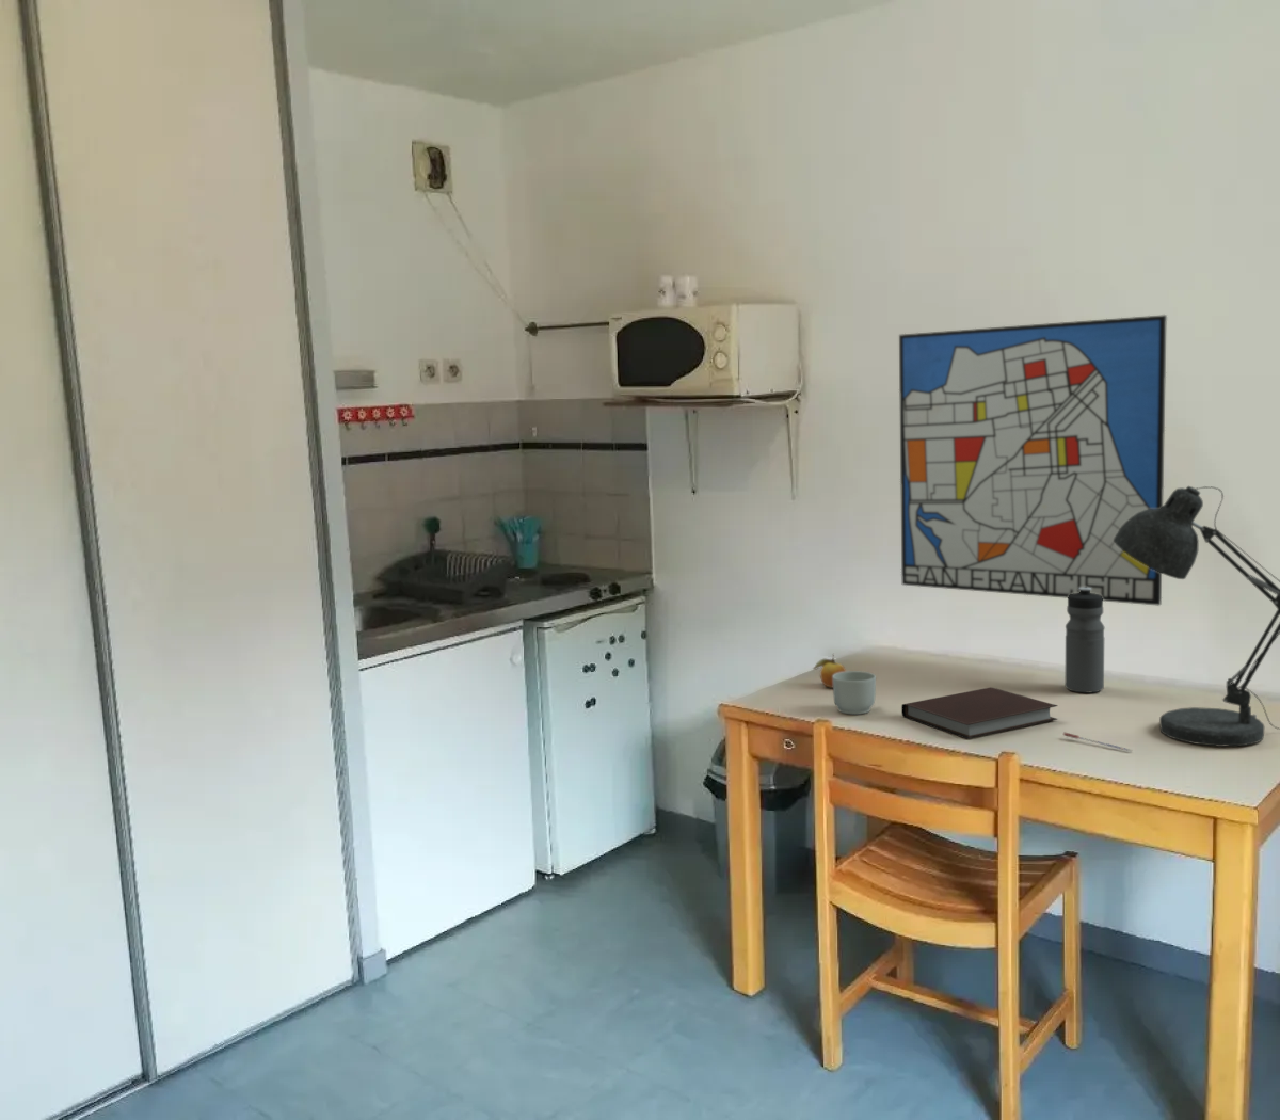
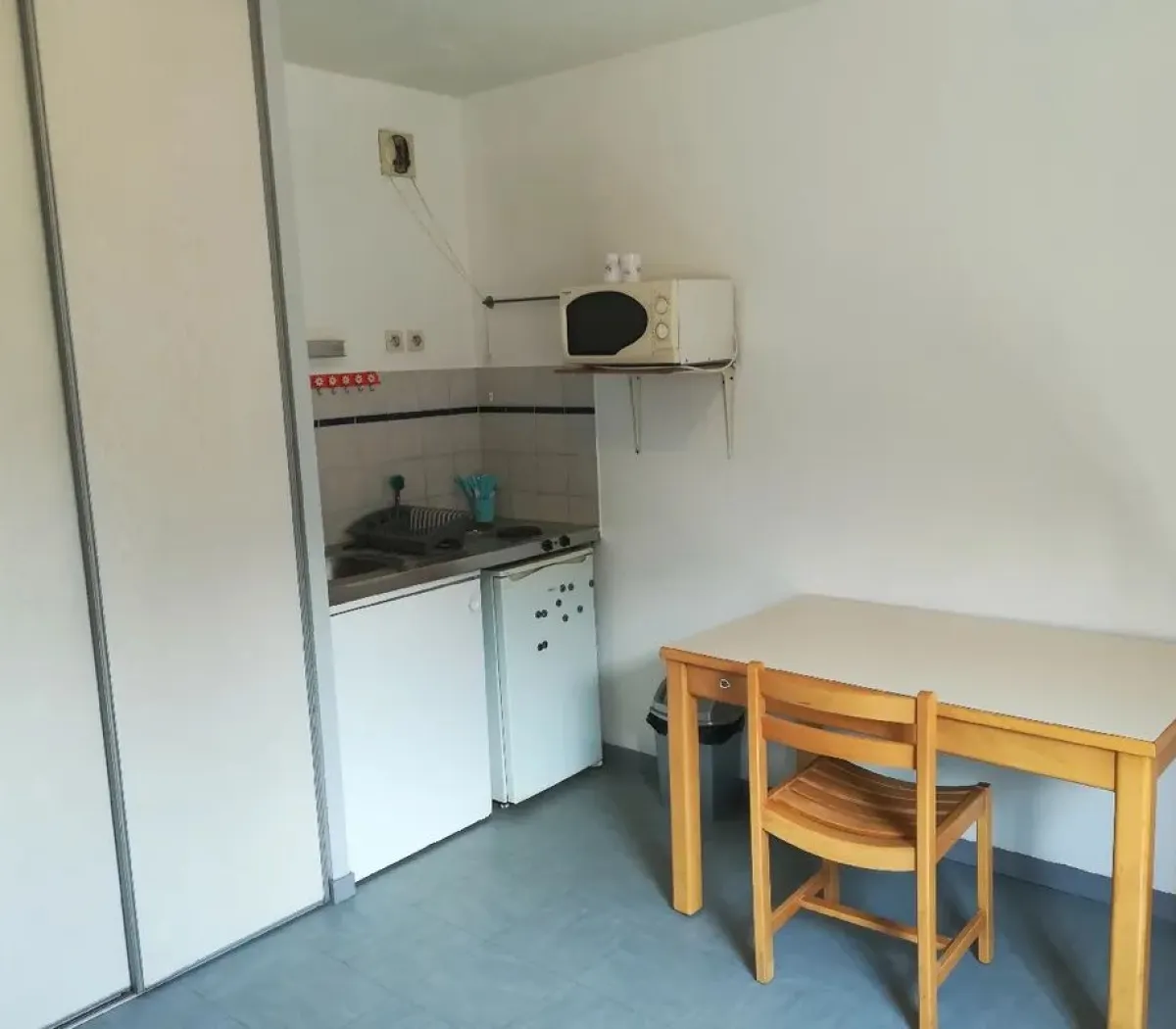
- water bottle [1063,587,1106,694]
- notebook [900,686,1058,740]
- pen [1062,731,1133,752]
- mug [832,669,877,716]
- desk lamp [1113,485,1280,748]
- wall art [898,313,1168,607]
- fruit [812,653,847,689]
